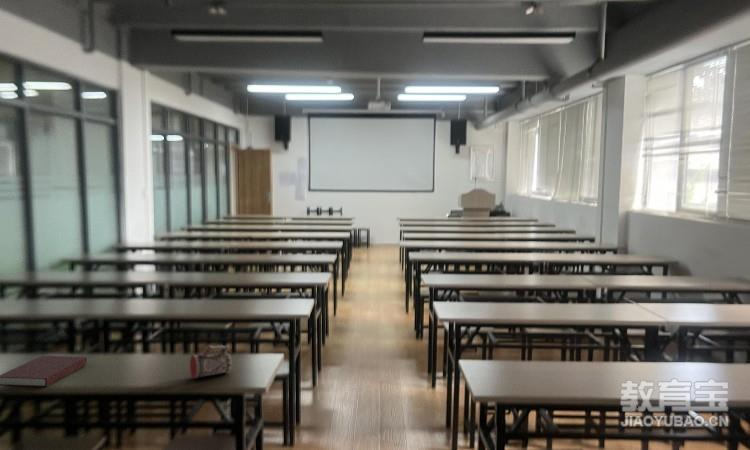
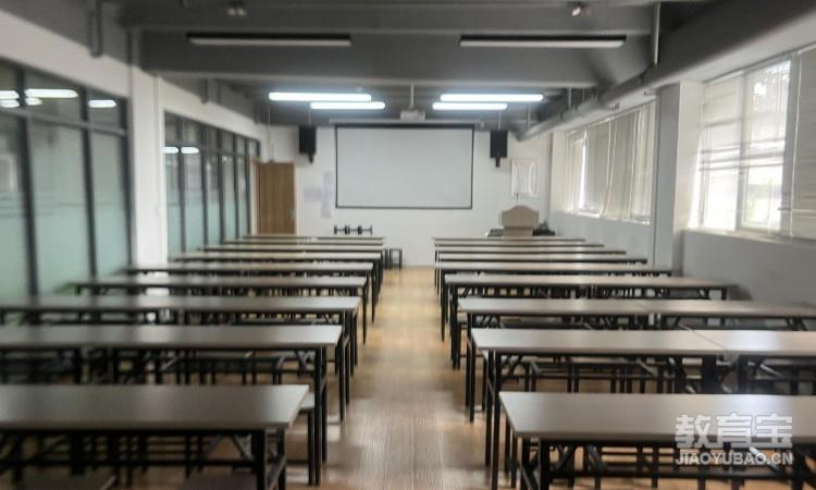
- beer mug [189,344,233,380]
- notebook [0,355,88,388]
